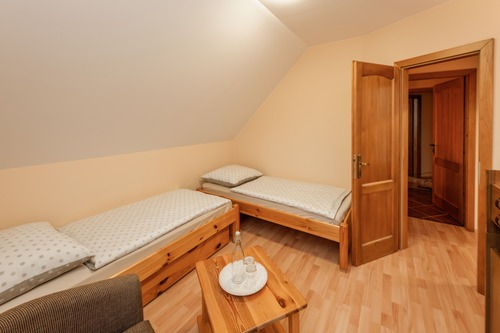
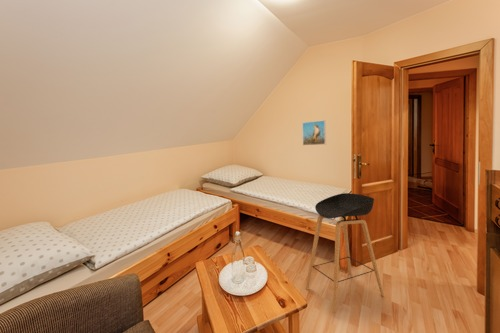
+ stool [305,192,385,315]
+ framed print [301,119,327,146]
